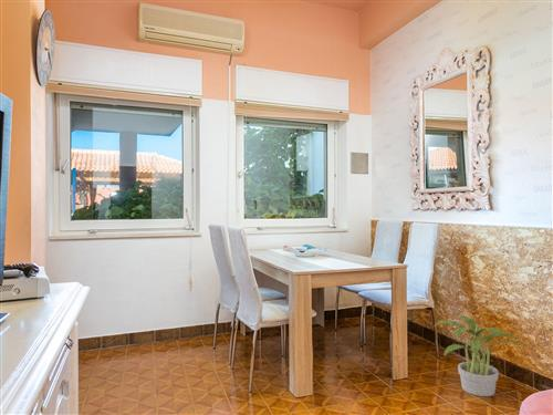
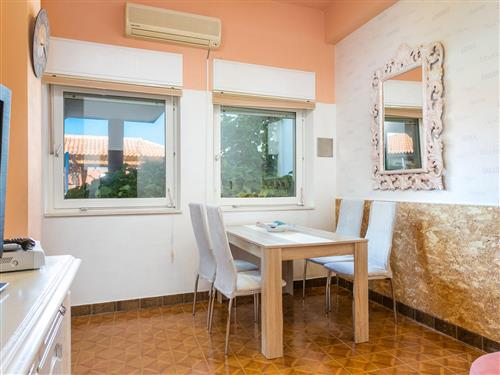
- potted plant [434,314,529,397]
